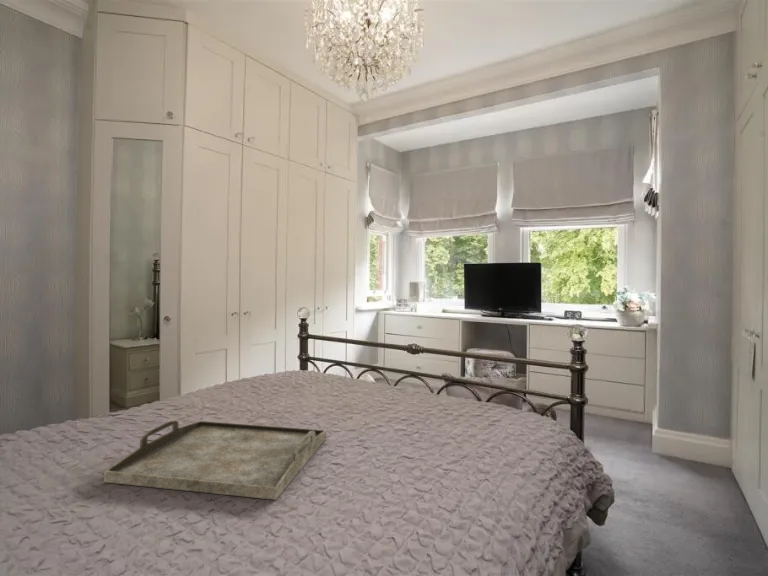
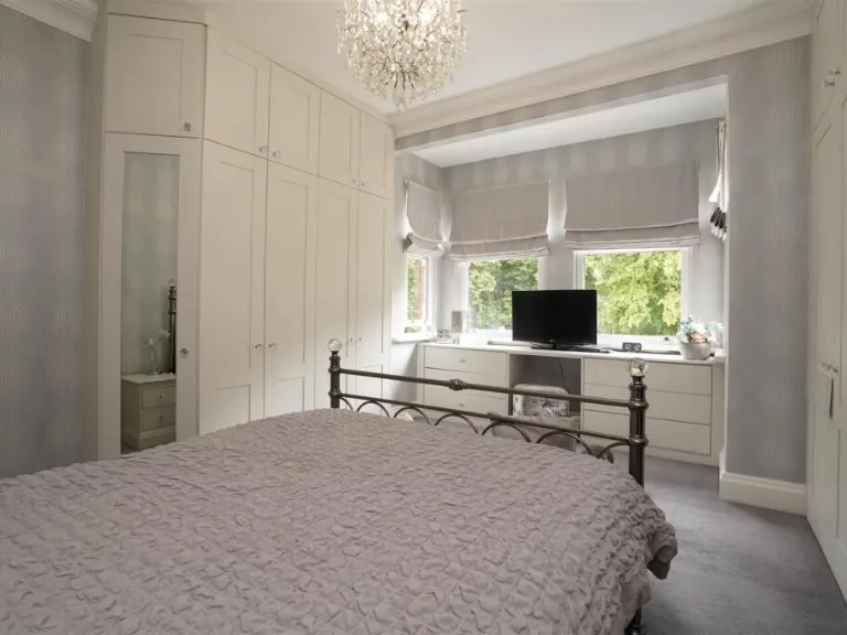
- serving tray [103,419,327,501]
